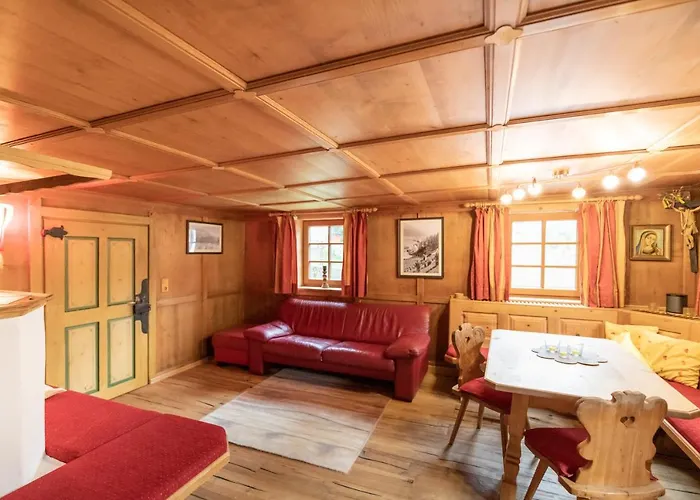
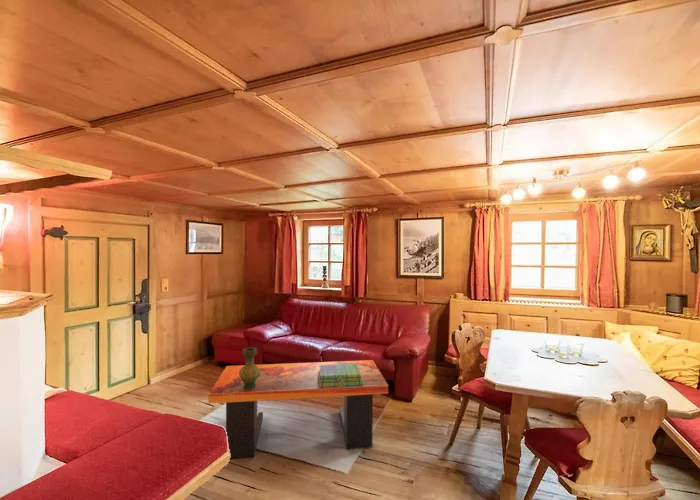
+ stack of books [318,364,363,388]
+ vase [239,347,260,389]
+ coffee table [207,359,389,460]
